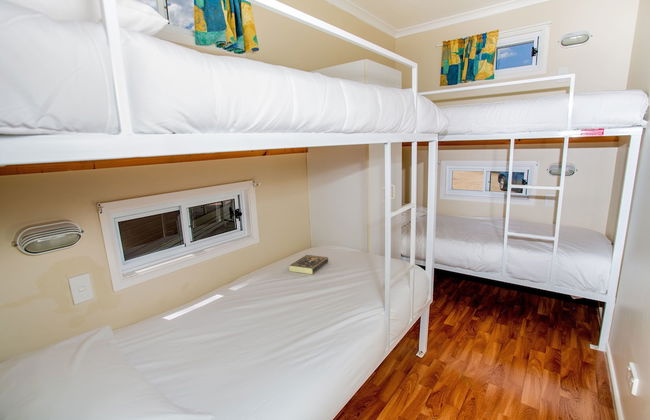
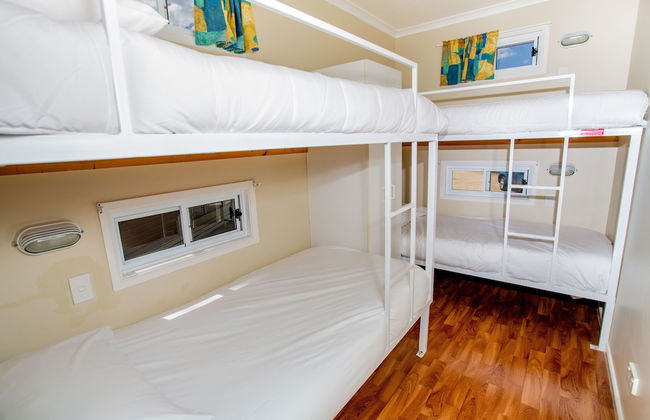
- book [288,254,329,275]
